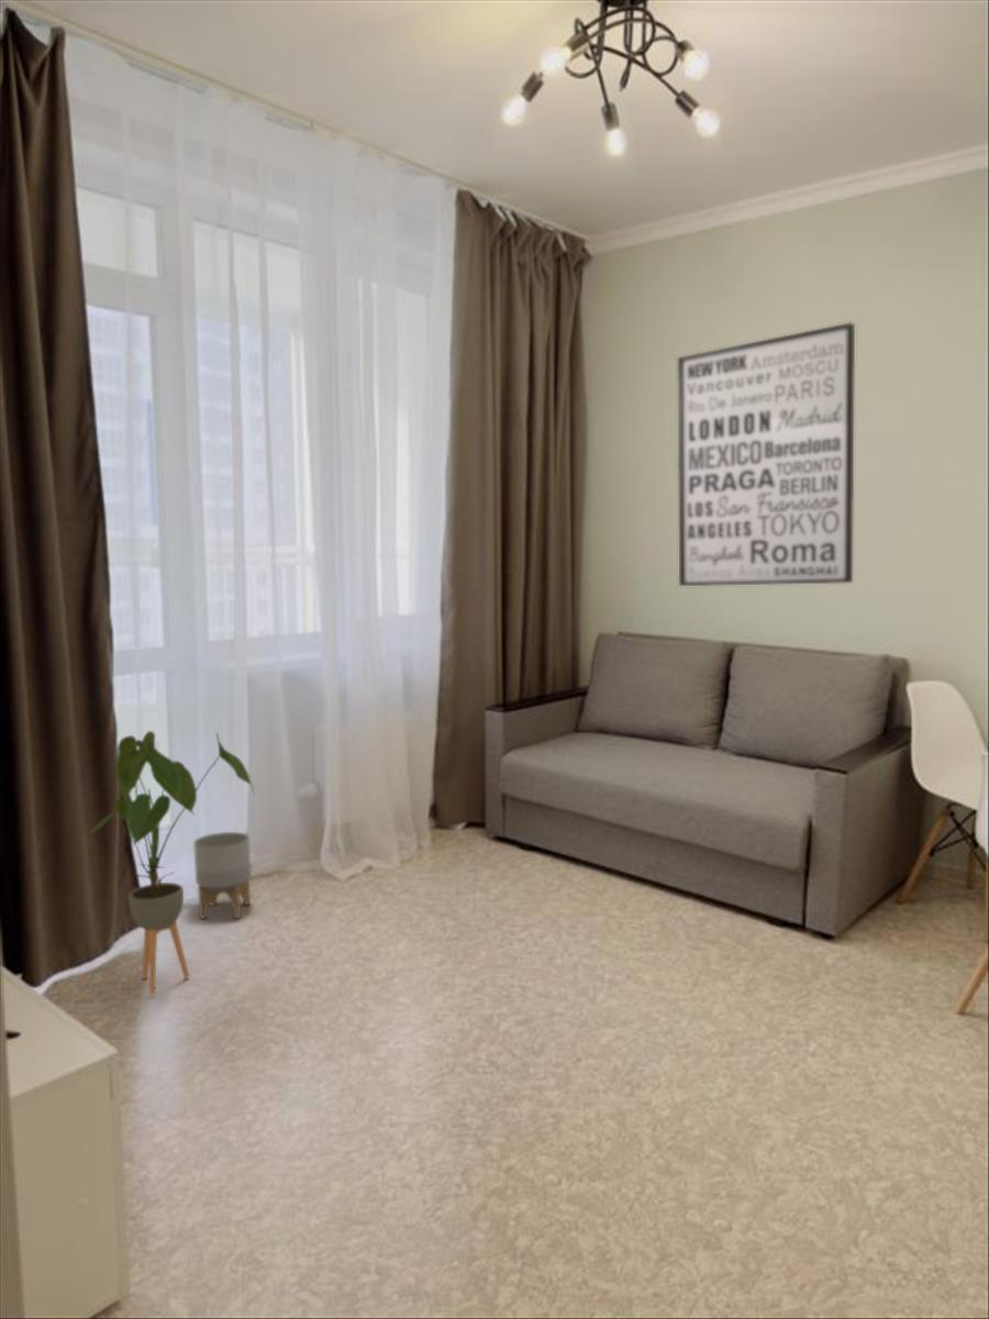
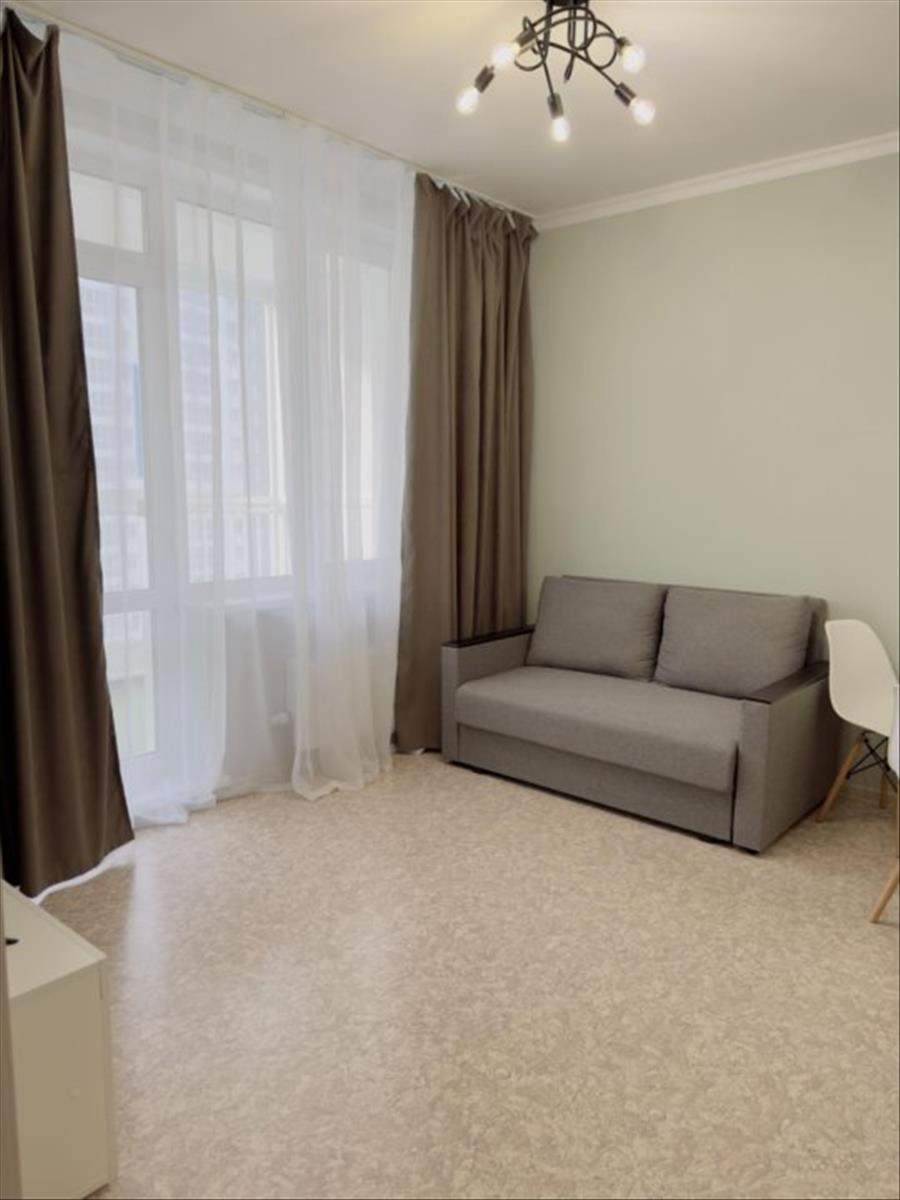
- house plant [82,730,256,996]
- planter [192,831,253,920]
- wall art [677,322,856,587]
